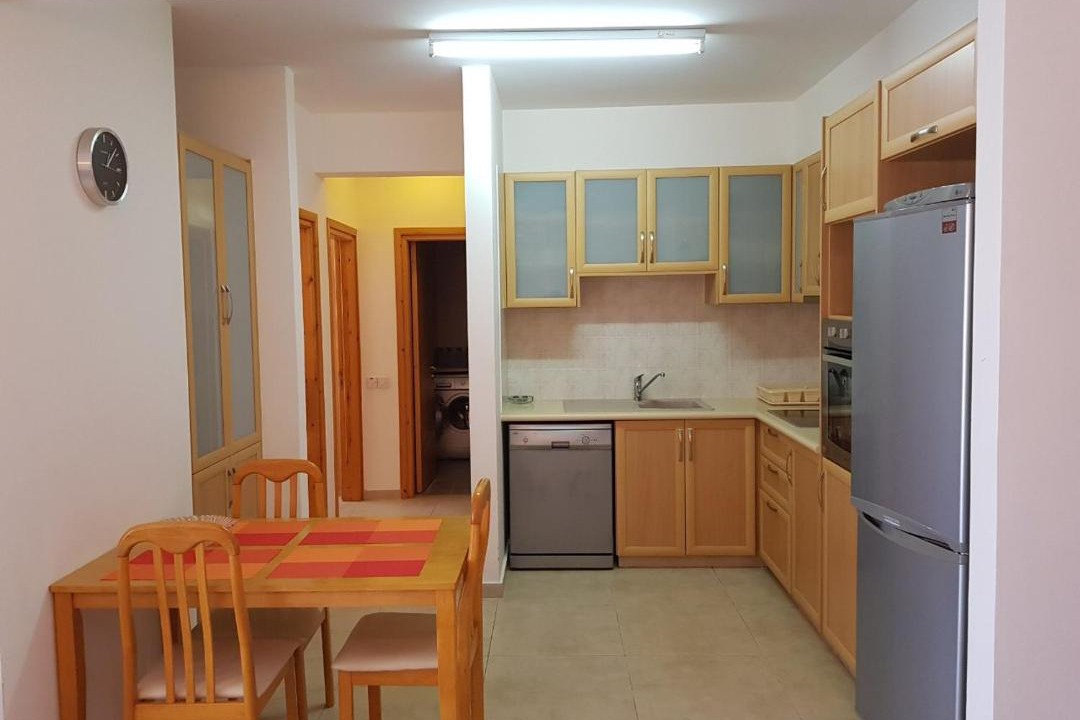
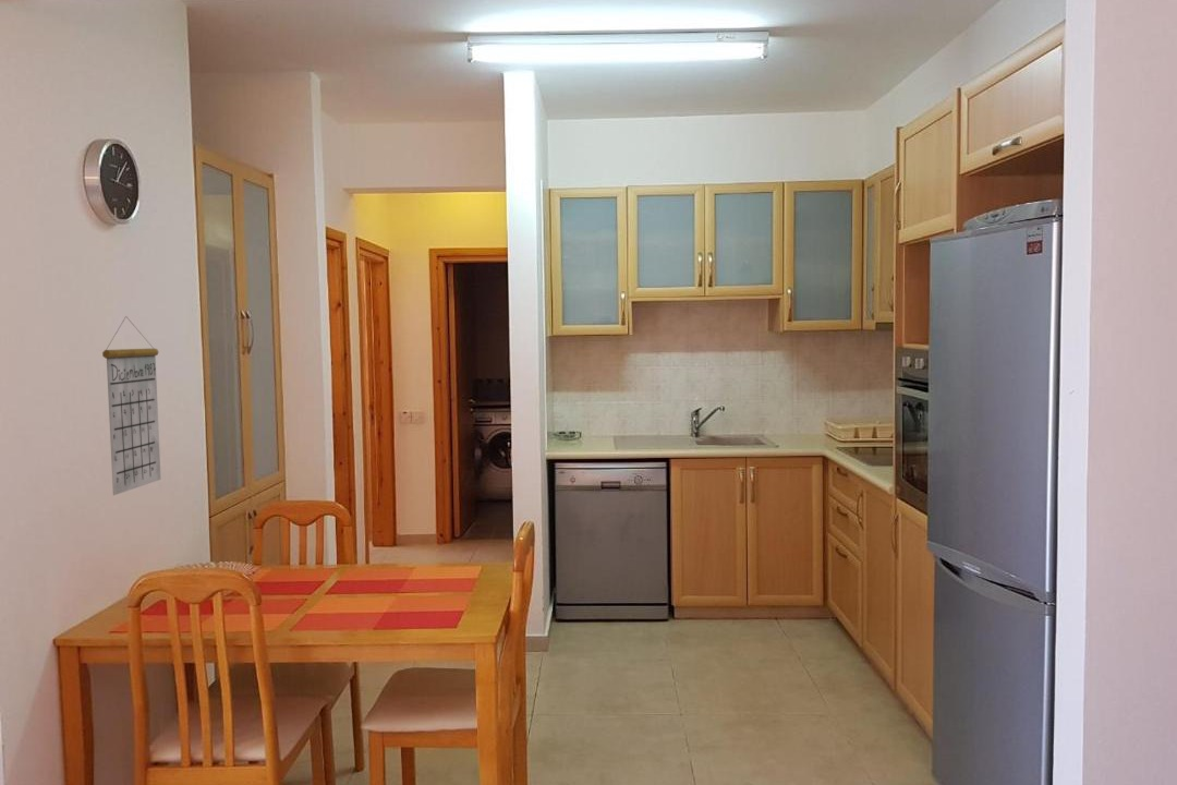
+ calendar [101,315,162,496]
